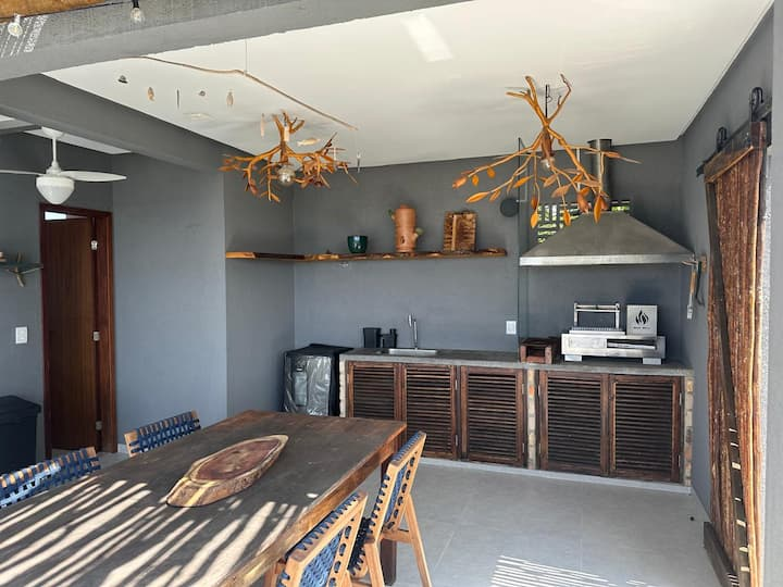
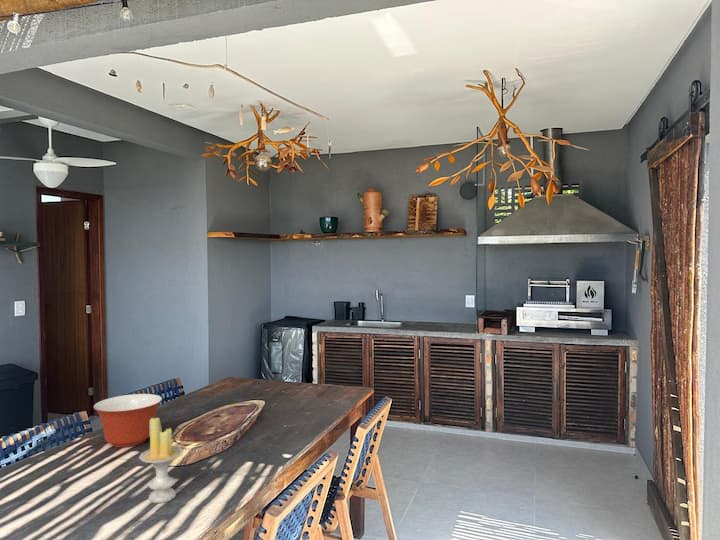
+ mixing bowl [92,393,163,448]
+ candle [138,417,185,504]
